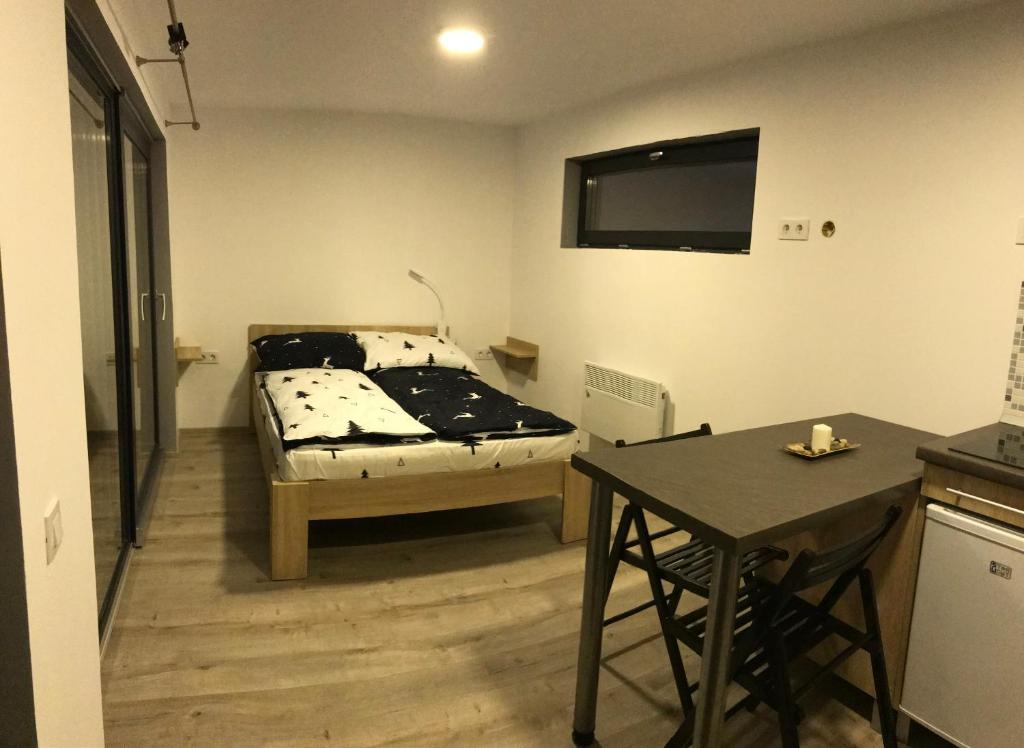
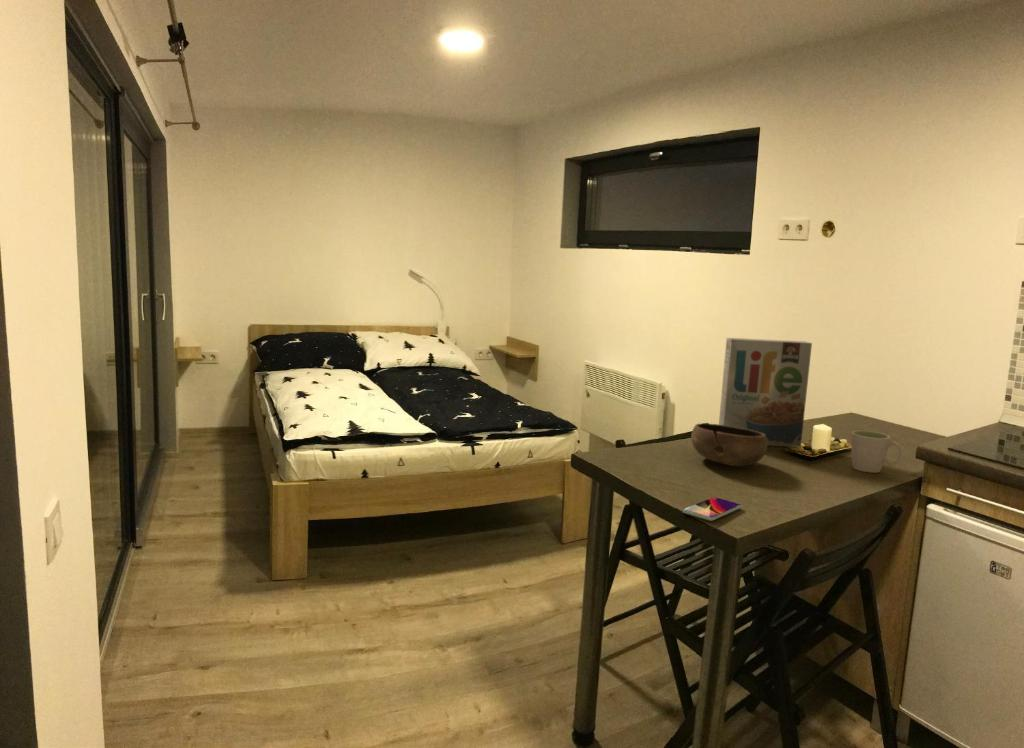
+ cereal box [718,337,813,448]
+ bowl [690,422,768,467]
+ mug [850,430,904,474]
+ smartphone [682,496,742,522]
